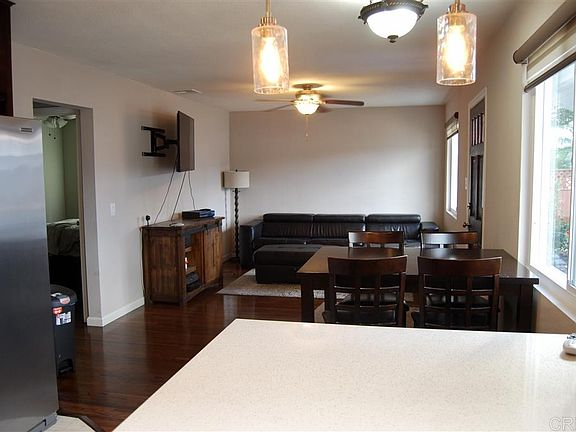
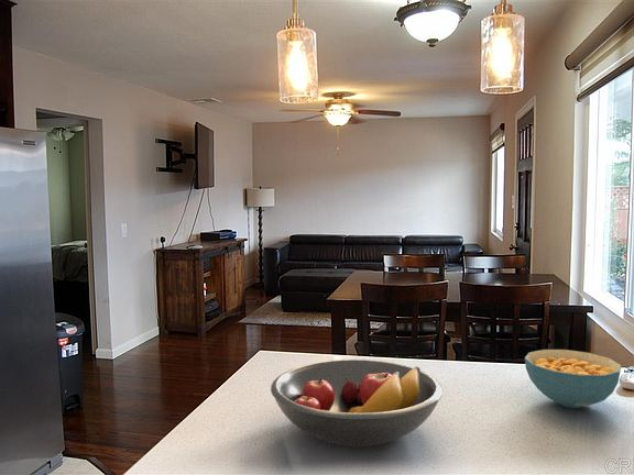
+ fruit bowl [270,358,444,448]
+ cereal bowl [524,349,622,409]
